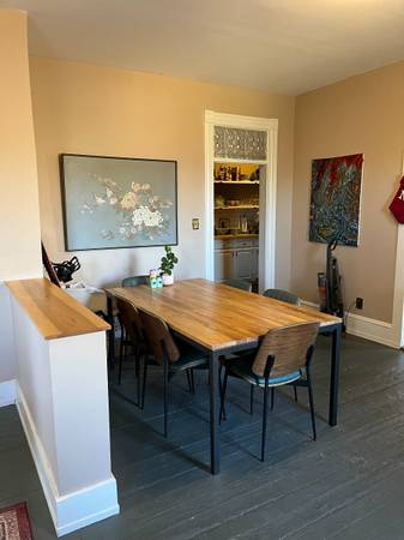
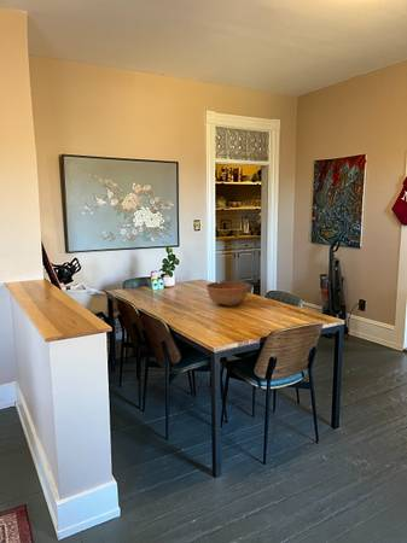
+ bowl [205,280,251,308]
